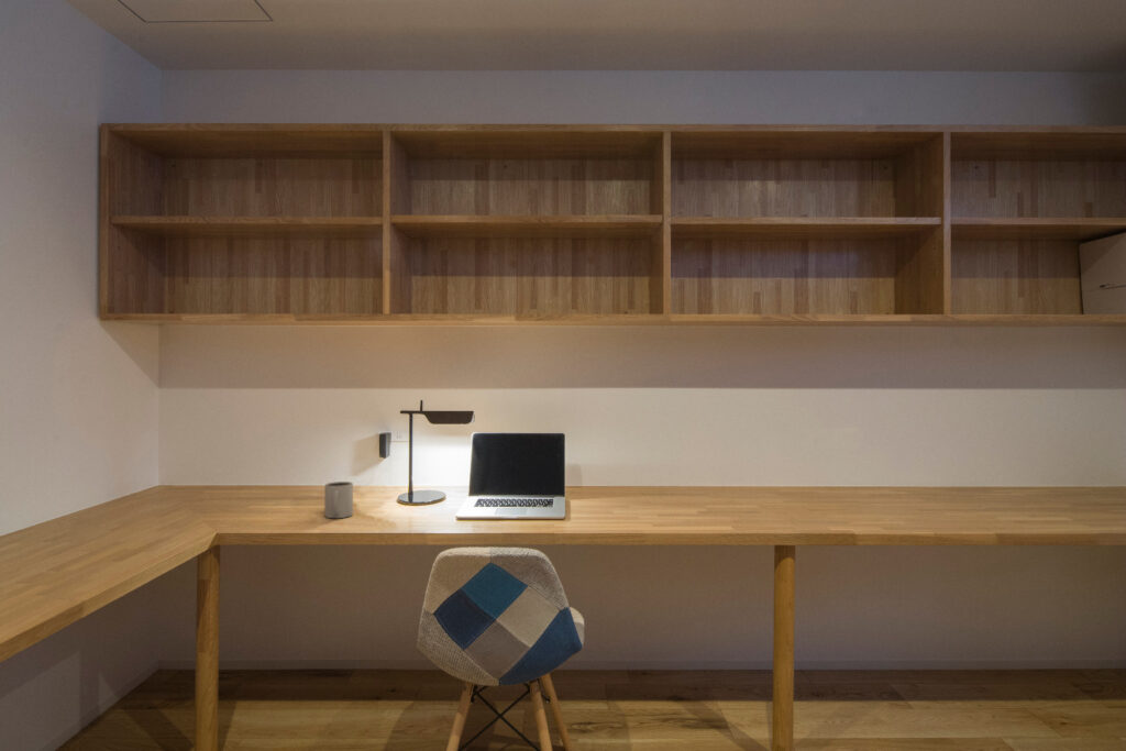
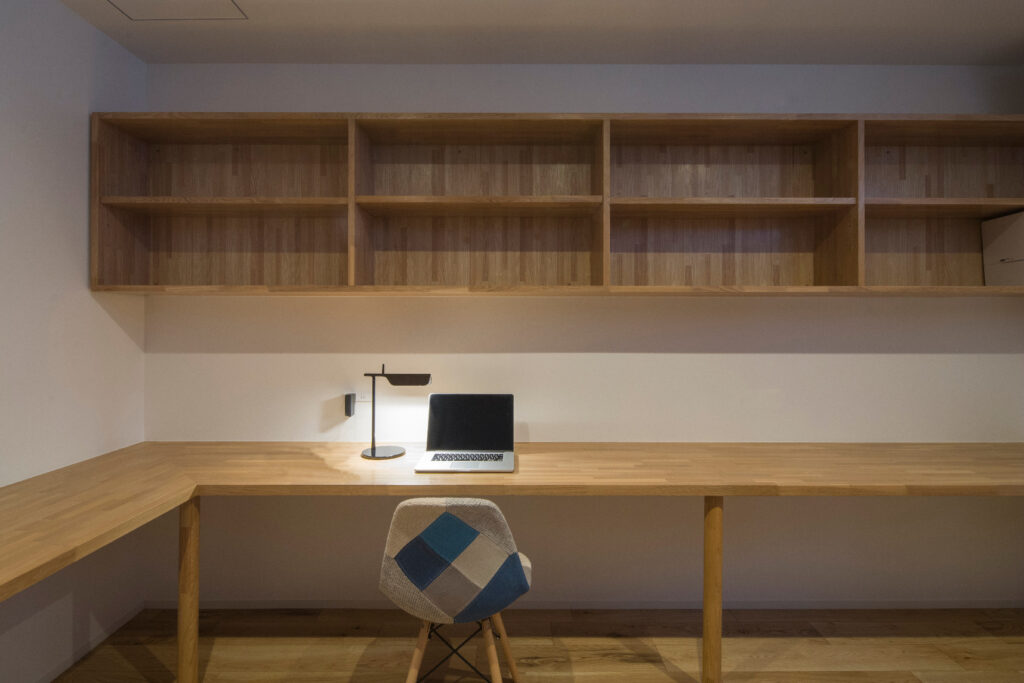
- mug [323,481,354,519]
